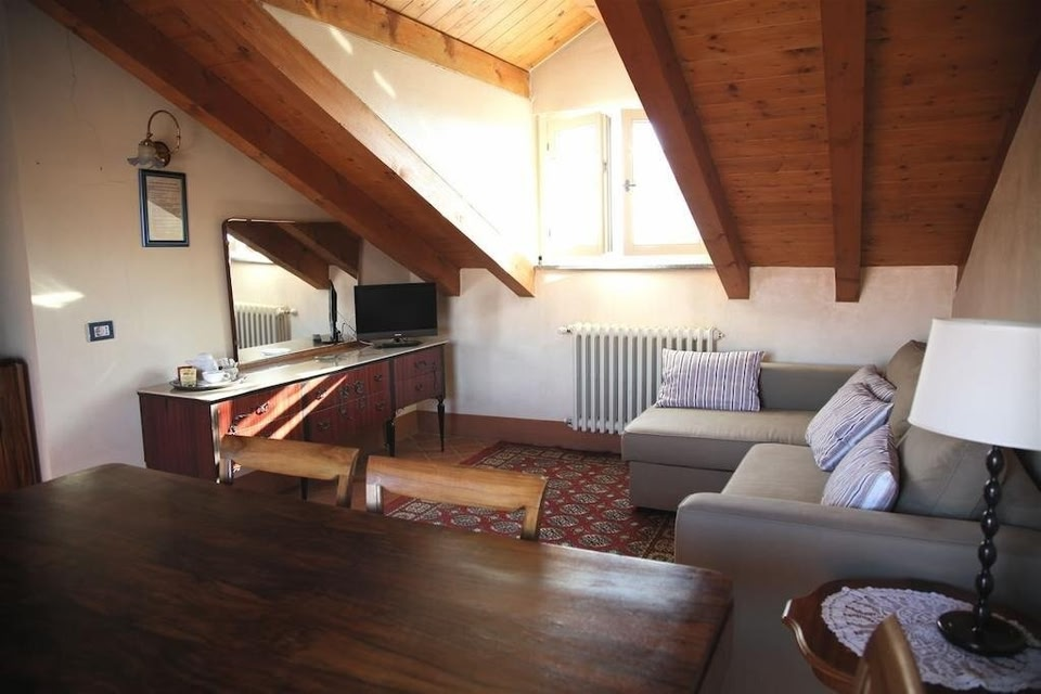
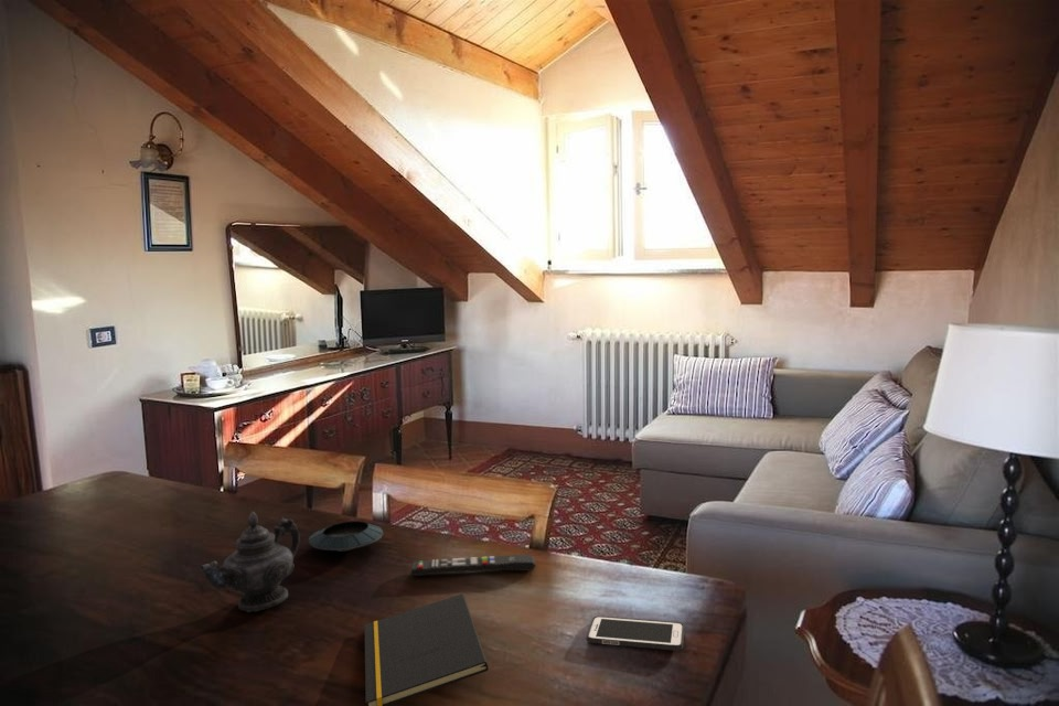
+ notepad [364,592,490,706]
+ cell phone [586,616,685,652]
+ teapot [199,511,301,613]
+ saucer [308,520,384,553]
+ remote control [409,554,537,577]
